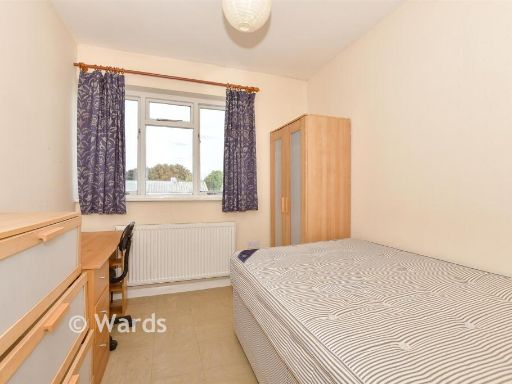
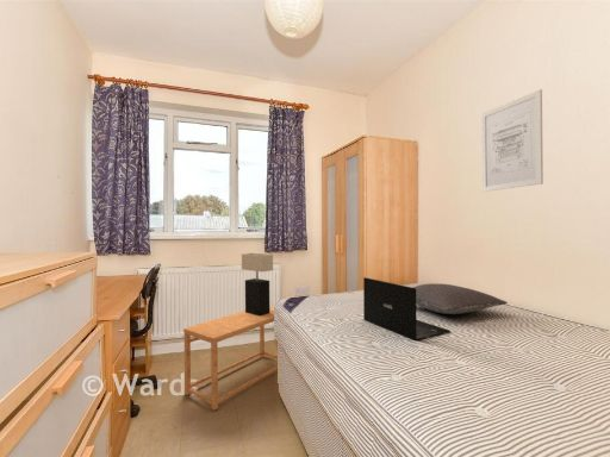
+ laptop [362,276,452,342]
+ side table [182,306,279,412]
+ pillow [412,282,509,315]
+ table lamp [241,252,274,317]
+ wall art [480,88,544,193]
